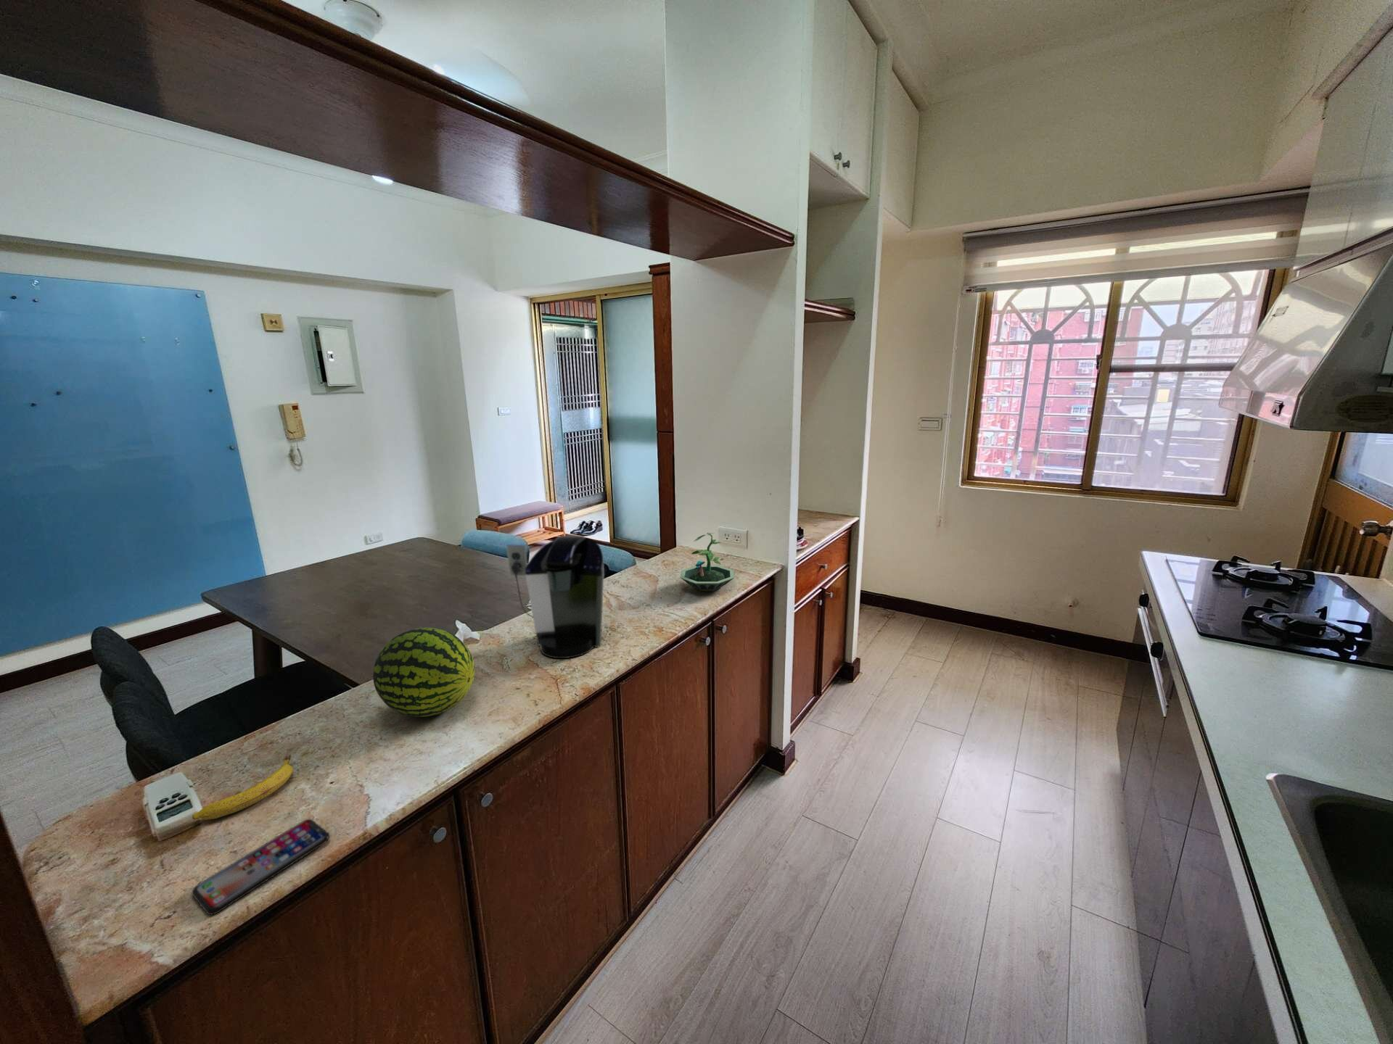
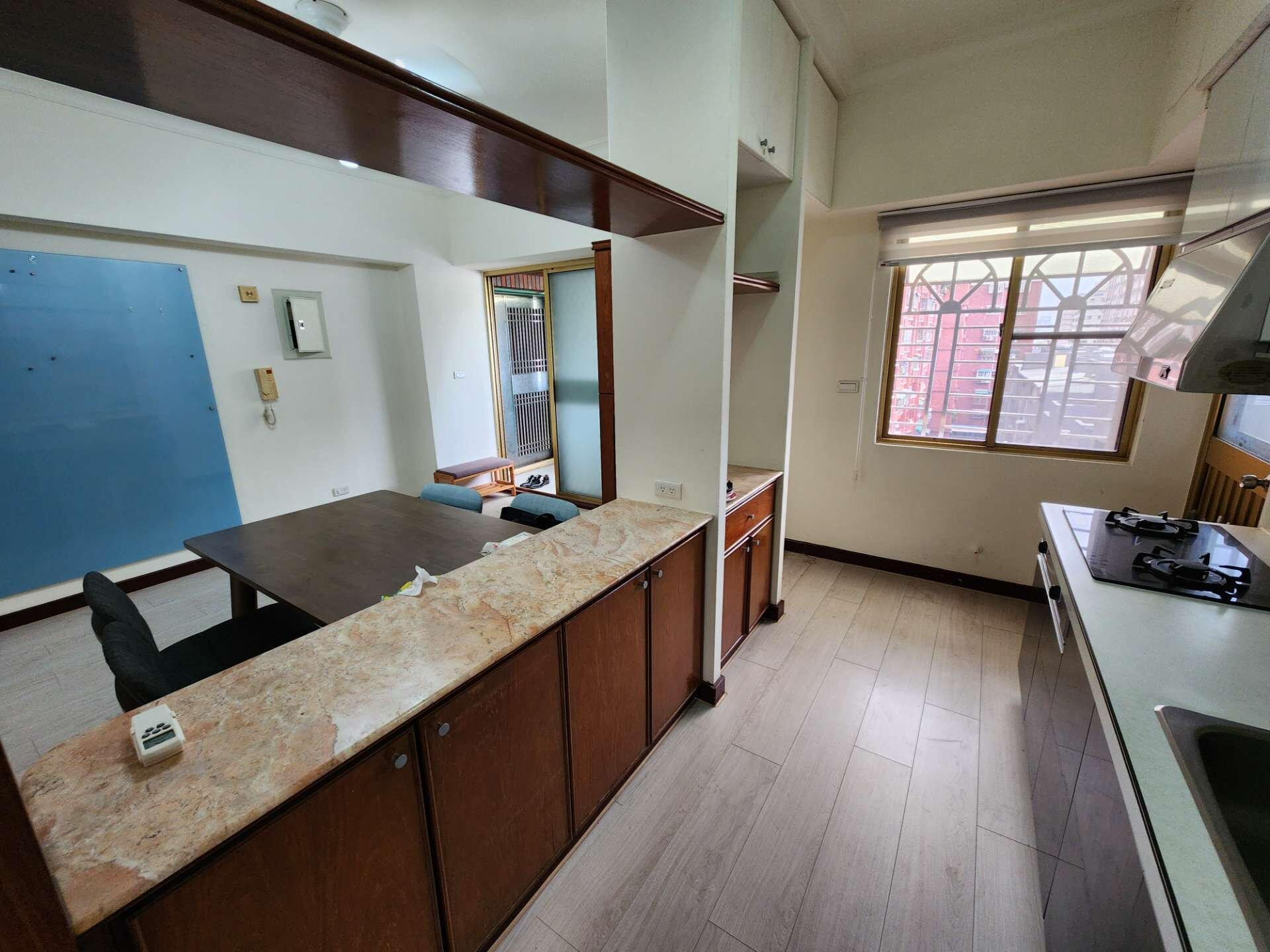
- terrarium [679,532,736,592]
- coffee maker [506,534,605,659]
- fruit [372,627,475,717]
- smartphone [191,818,331,916]
- banana [192,751,297,820]
